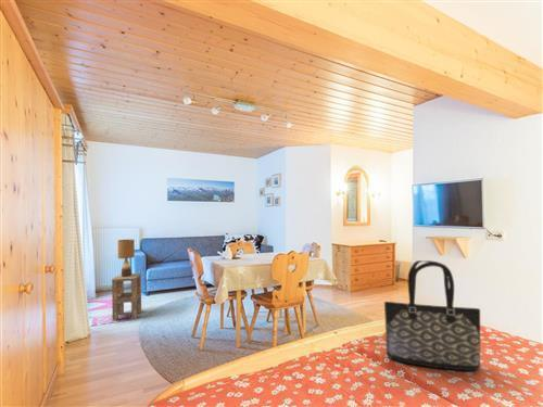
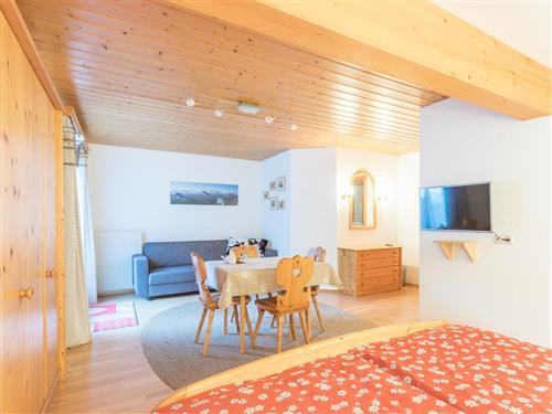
- tote bag [383,259,481,371]
- side table [111,272,142,322]
- table lamp [116,239,136,277]
